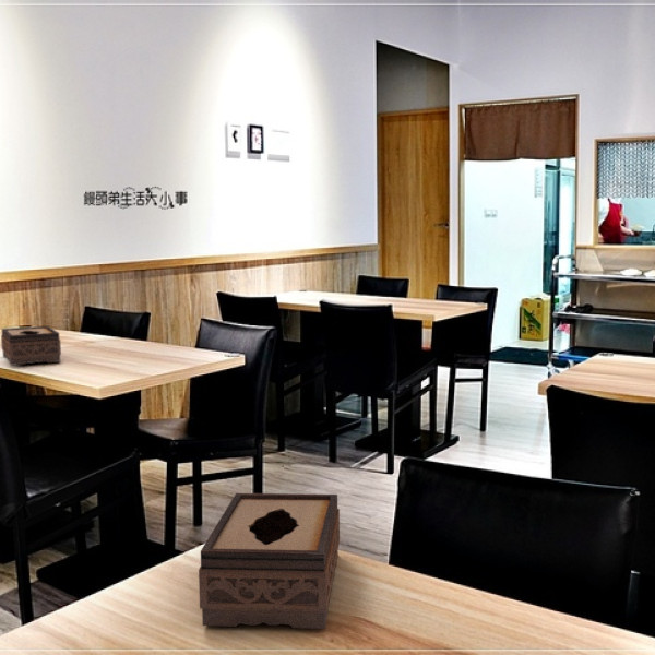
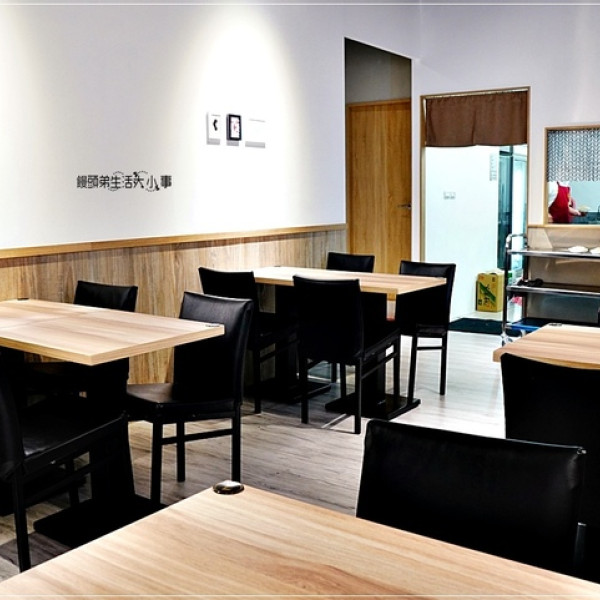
- tissue box [198,492,341,630]
- tissue box [0,325,62,367]
